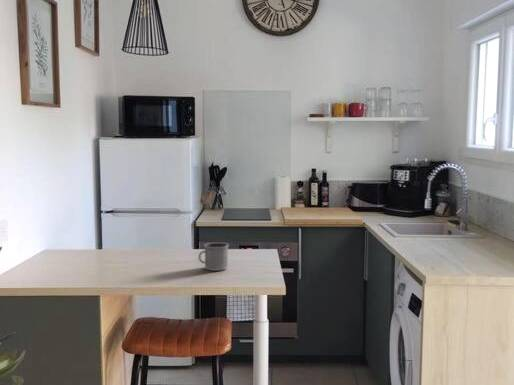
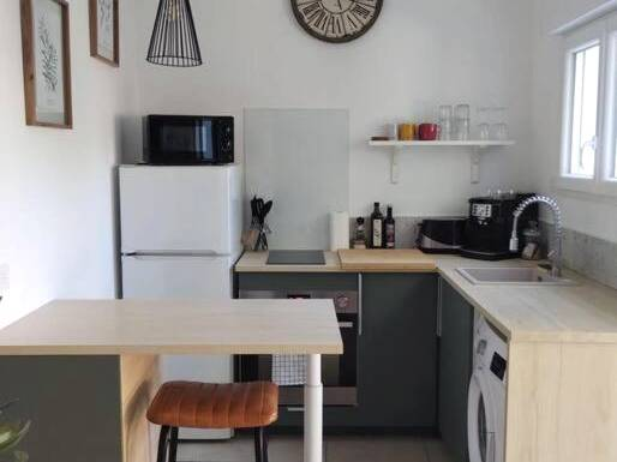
- mug [197,242,229,272]
